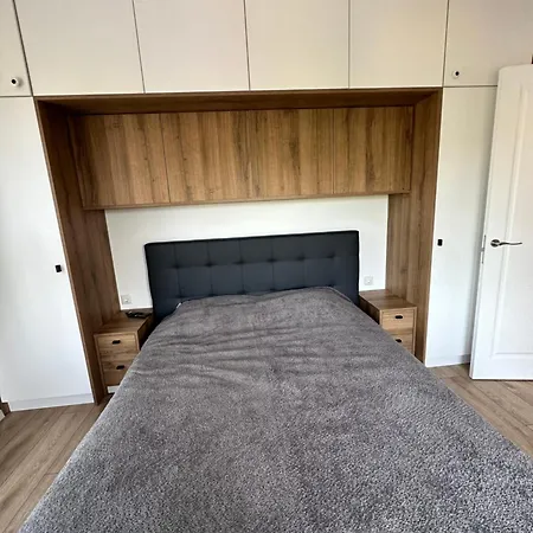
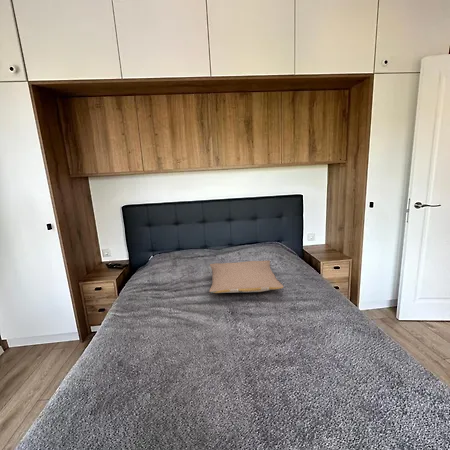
+ pillow [208,260,284,294]
